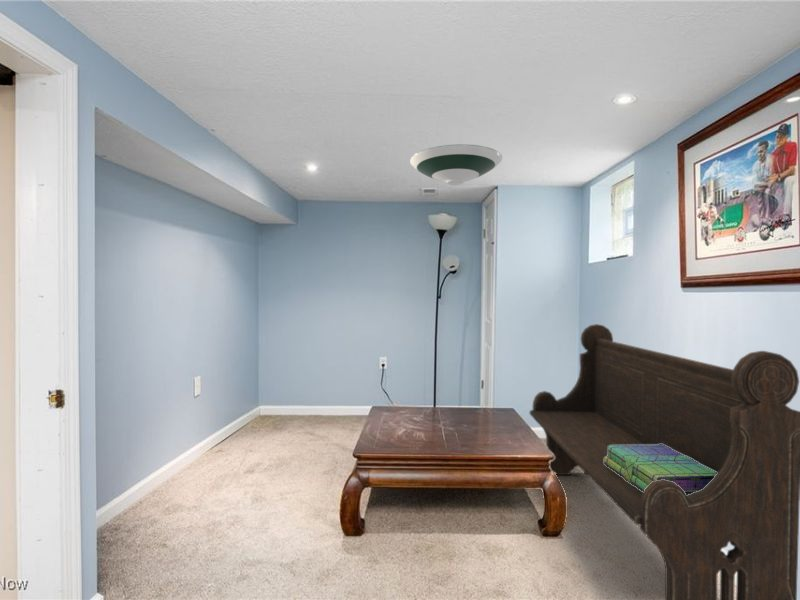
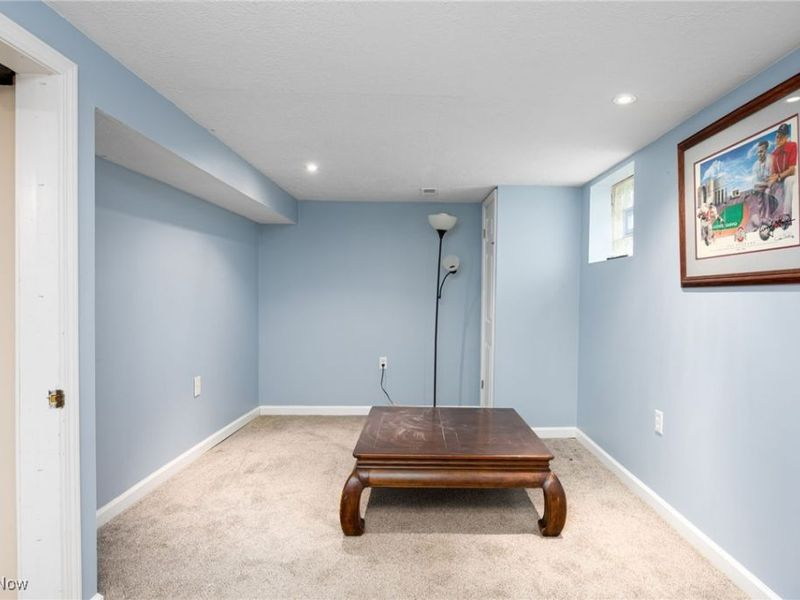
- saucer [409,143,503,186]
- stack of books [604,444,717,495]
- bench [529,323,800,600]
